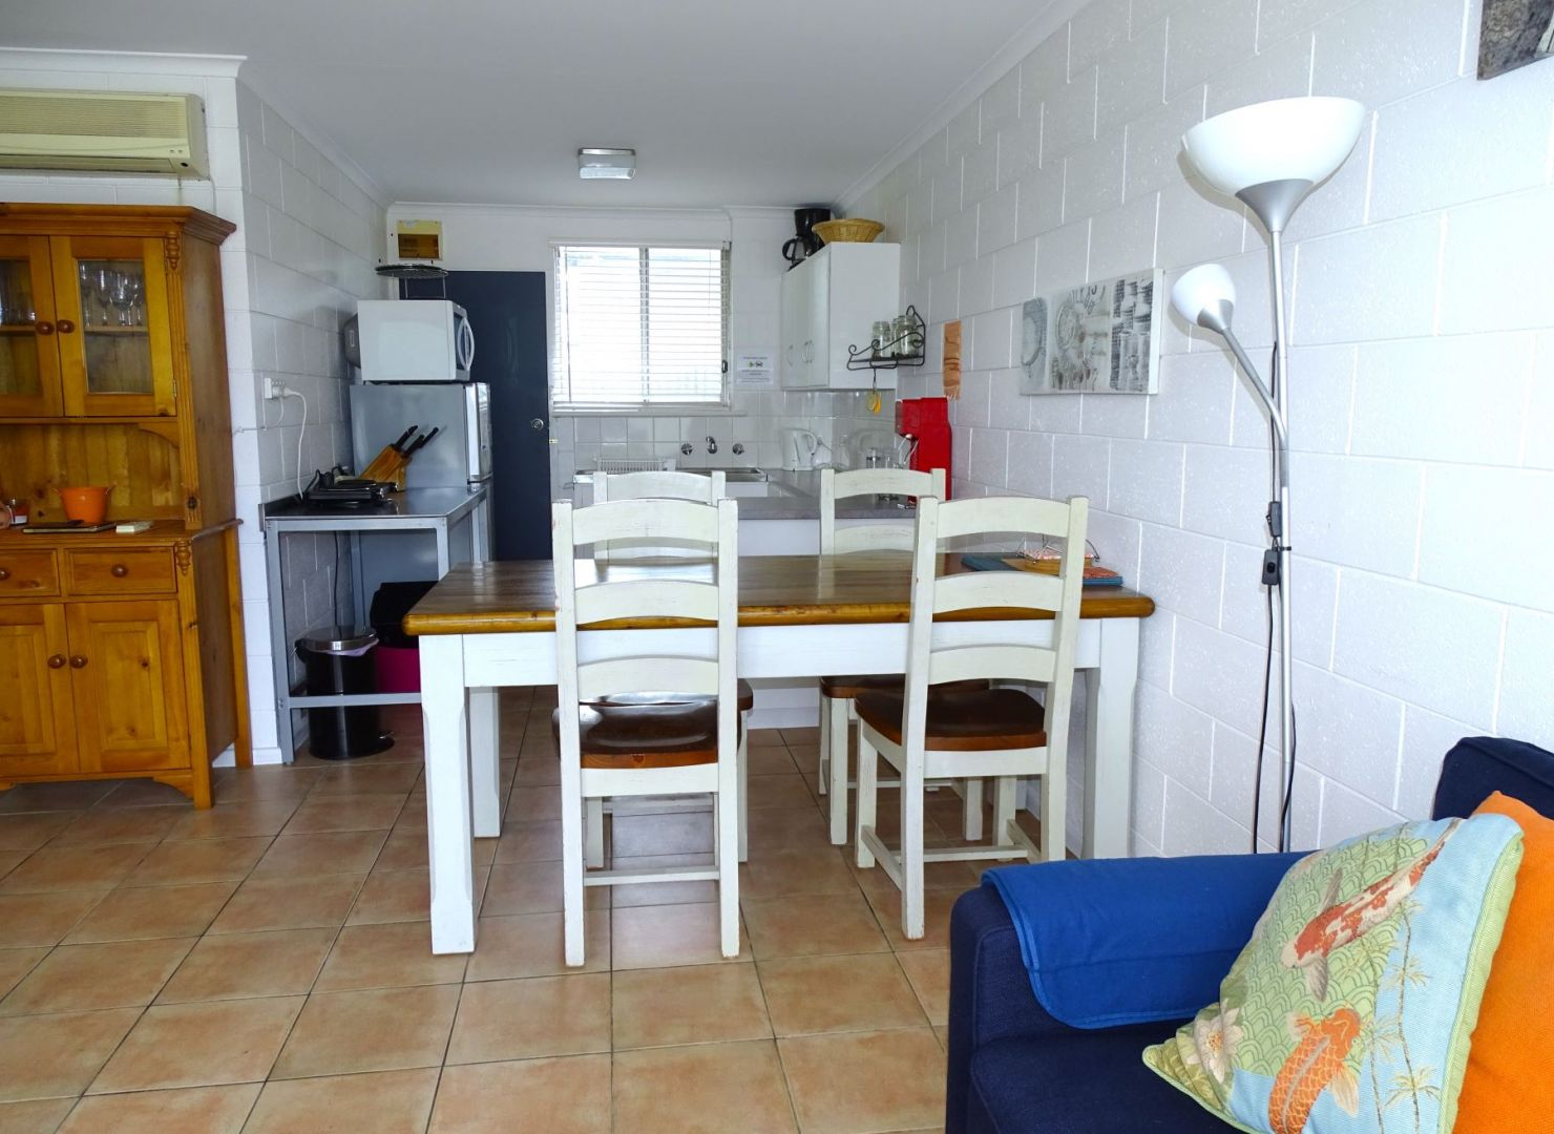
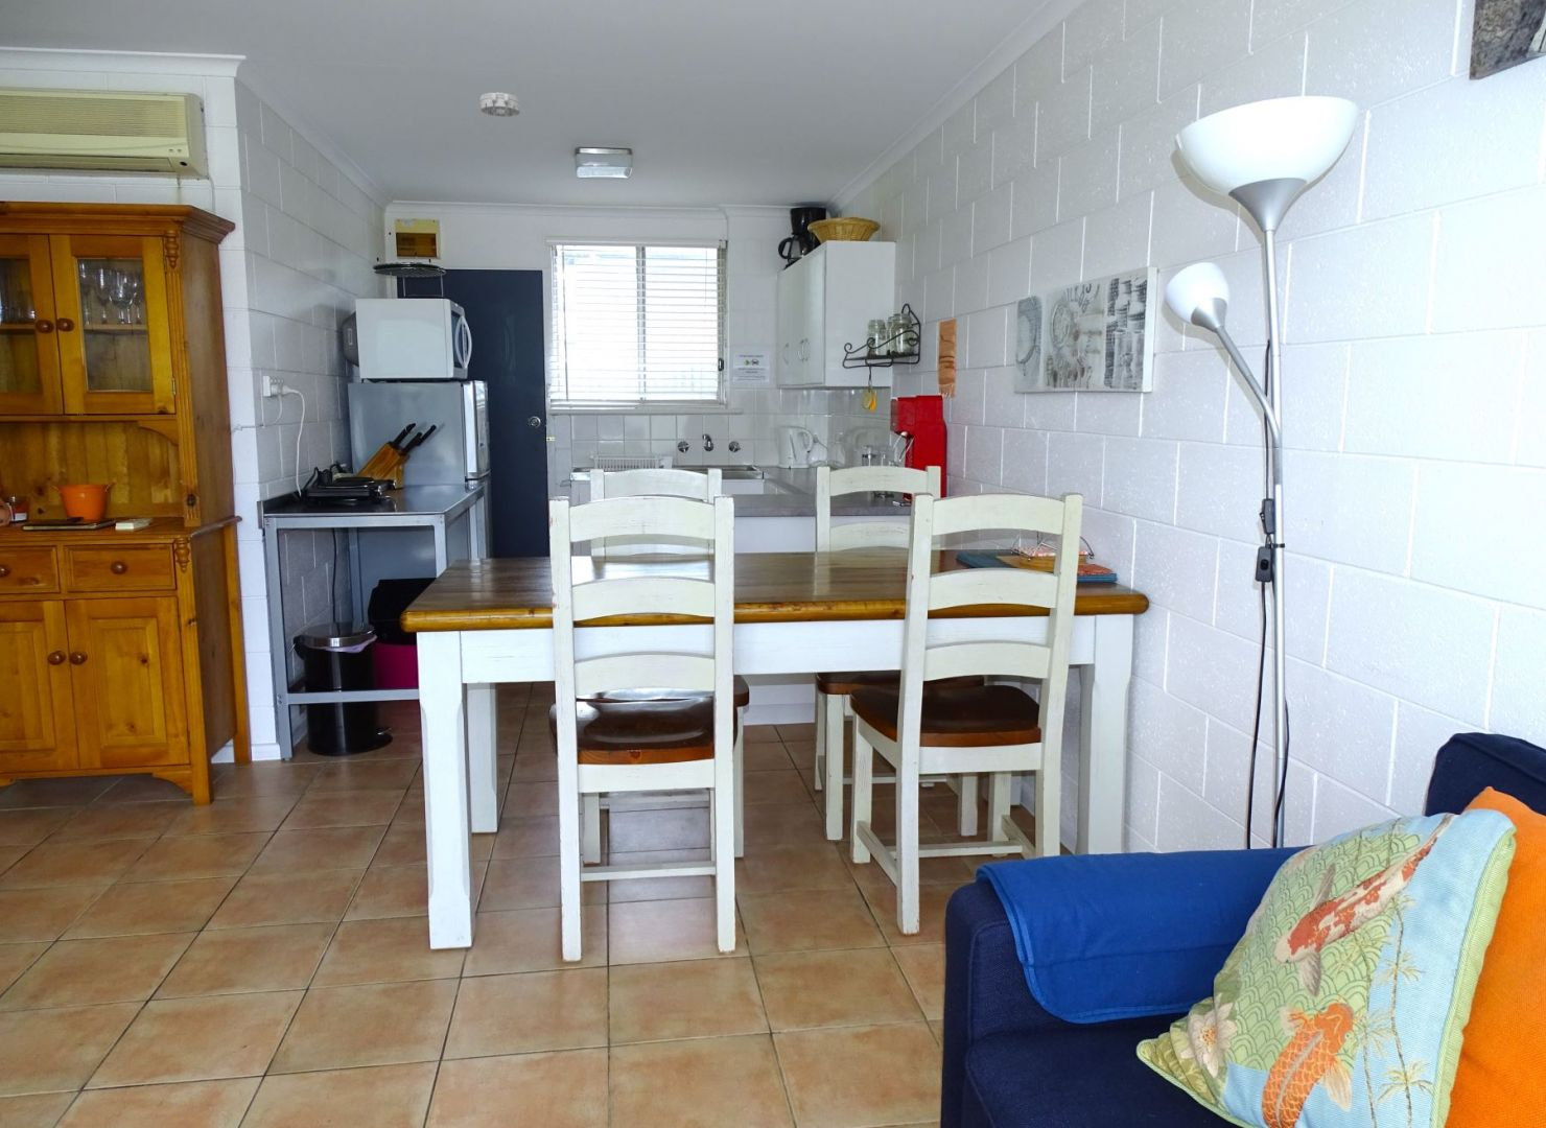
+ smoke detector [479,91,521,118]
